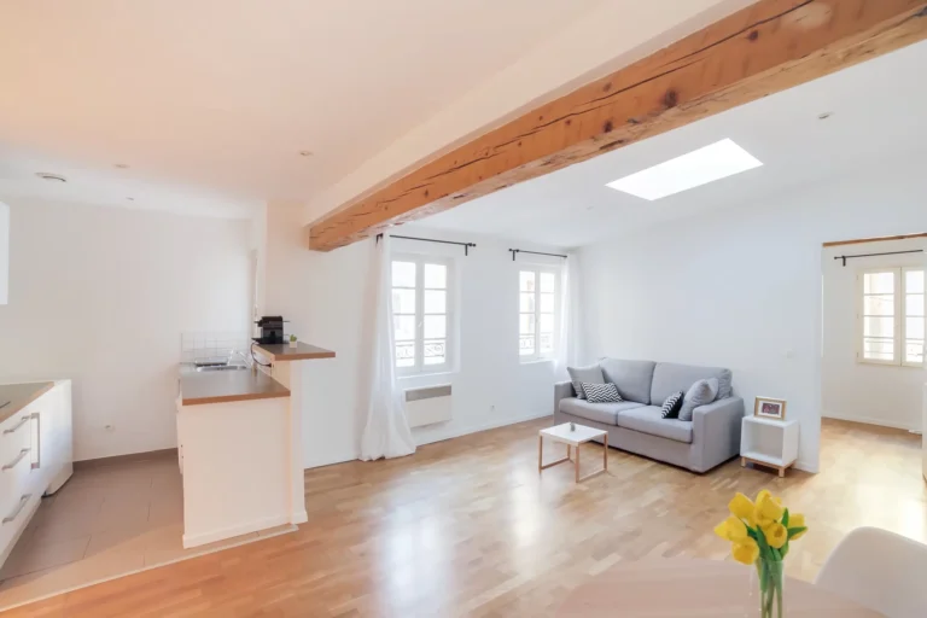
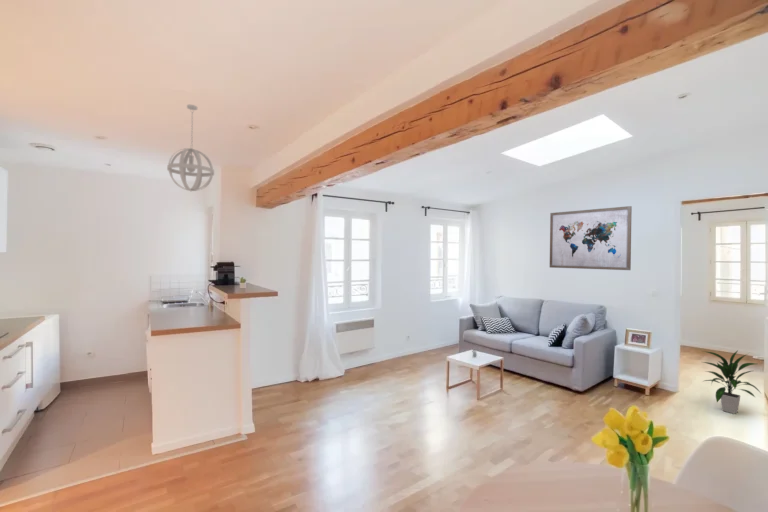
+ wall art [549,205,633,271]
+ pendant light [166,104,215,192]
+ indoor plant [701,349,761,415]
